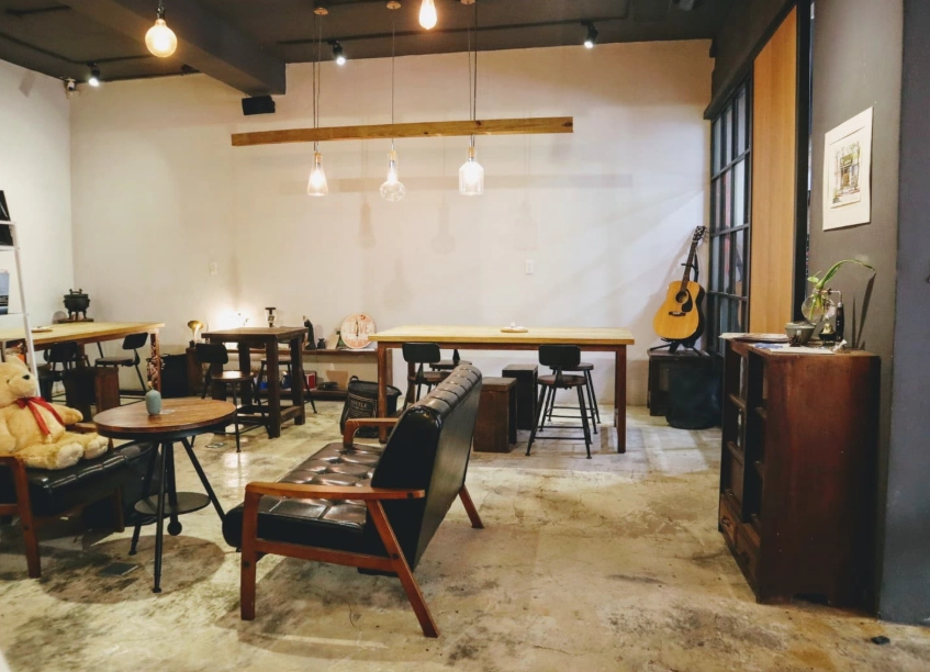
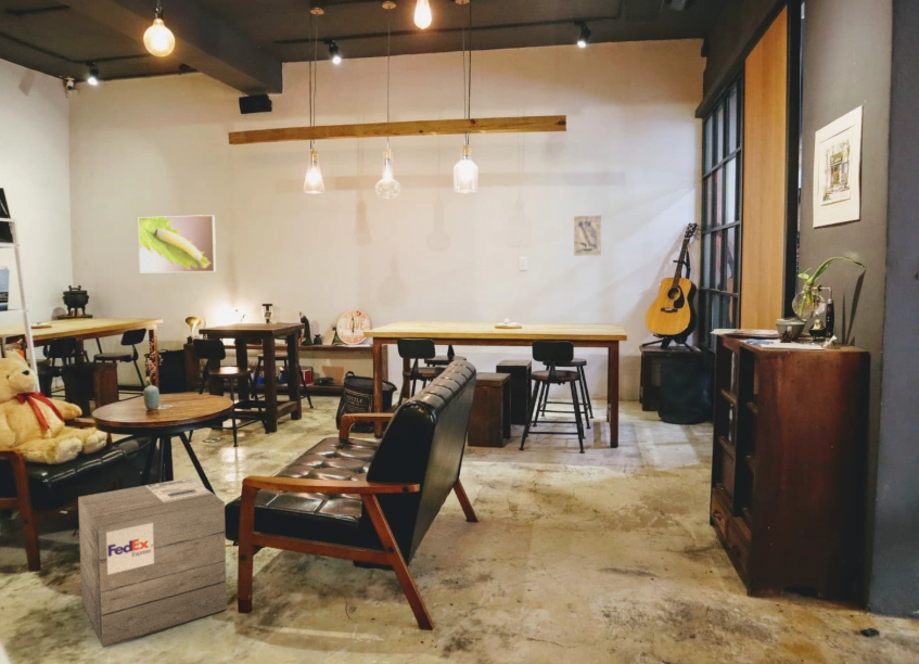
+ wooden crate [77,476,228,649]
+ wall art [573,214,602,257]
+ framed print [138,214,217,273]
